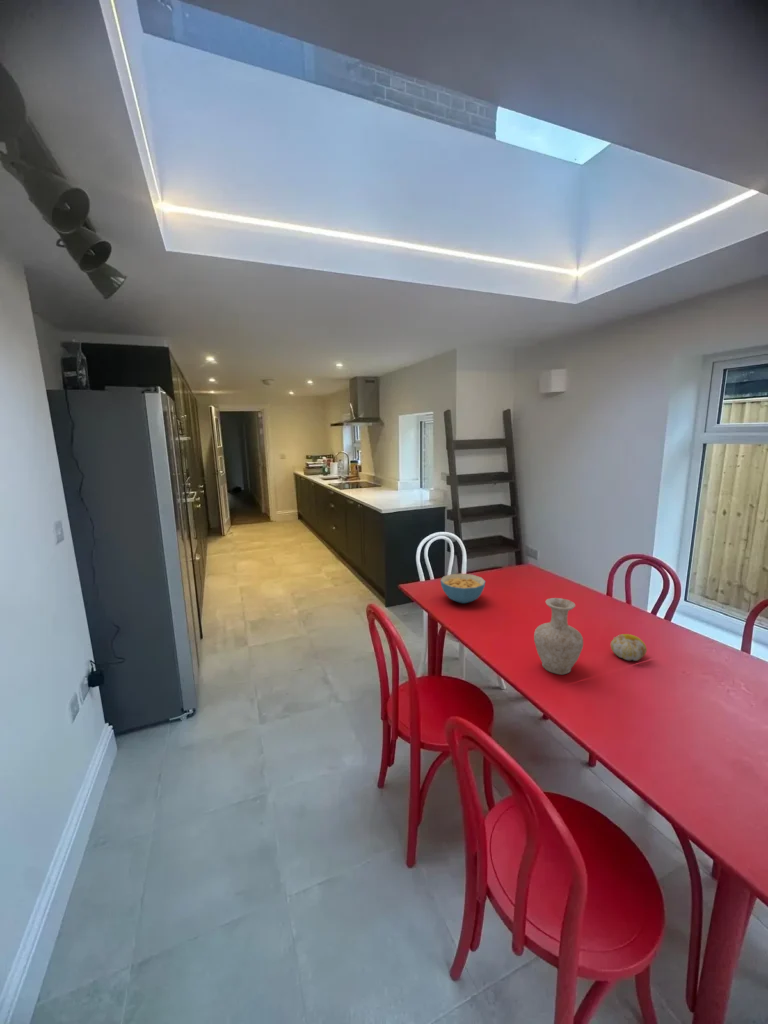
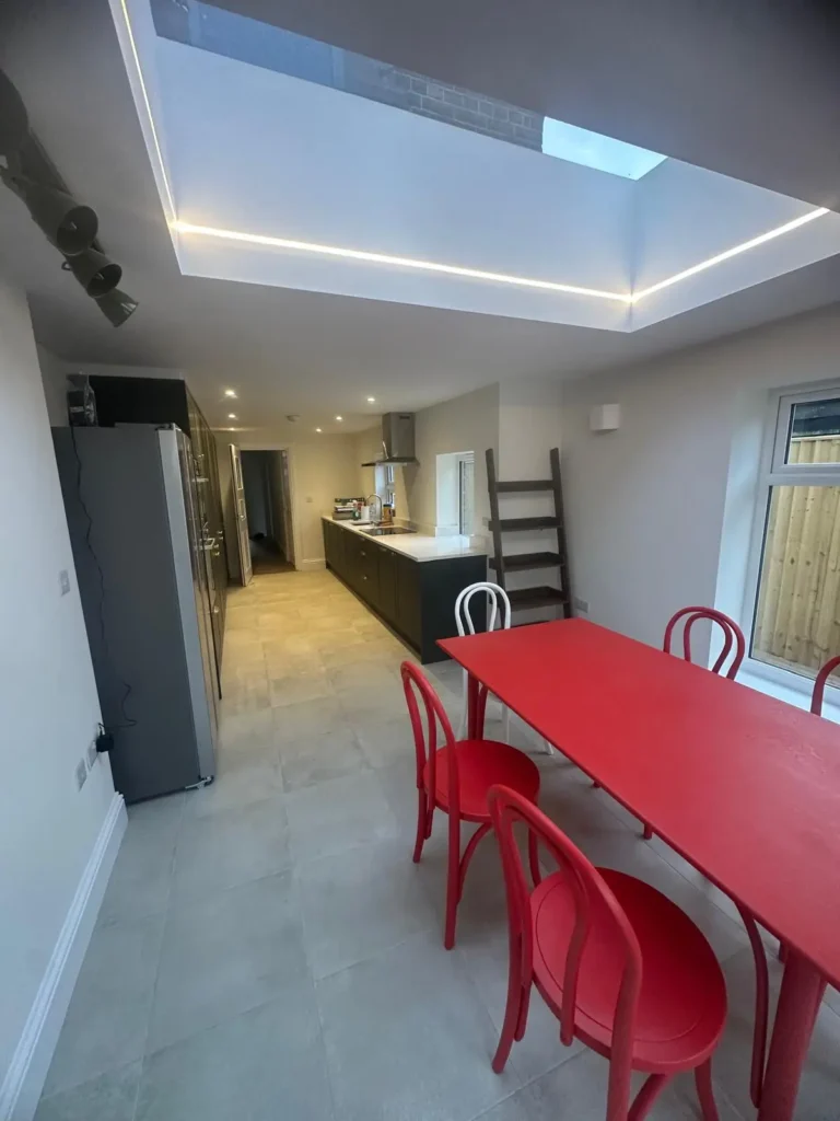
- cereal bowl [439,573,486,604]
- vase [533,597,584,675]
- fruit [610,633,648,662]
